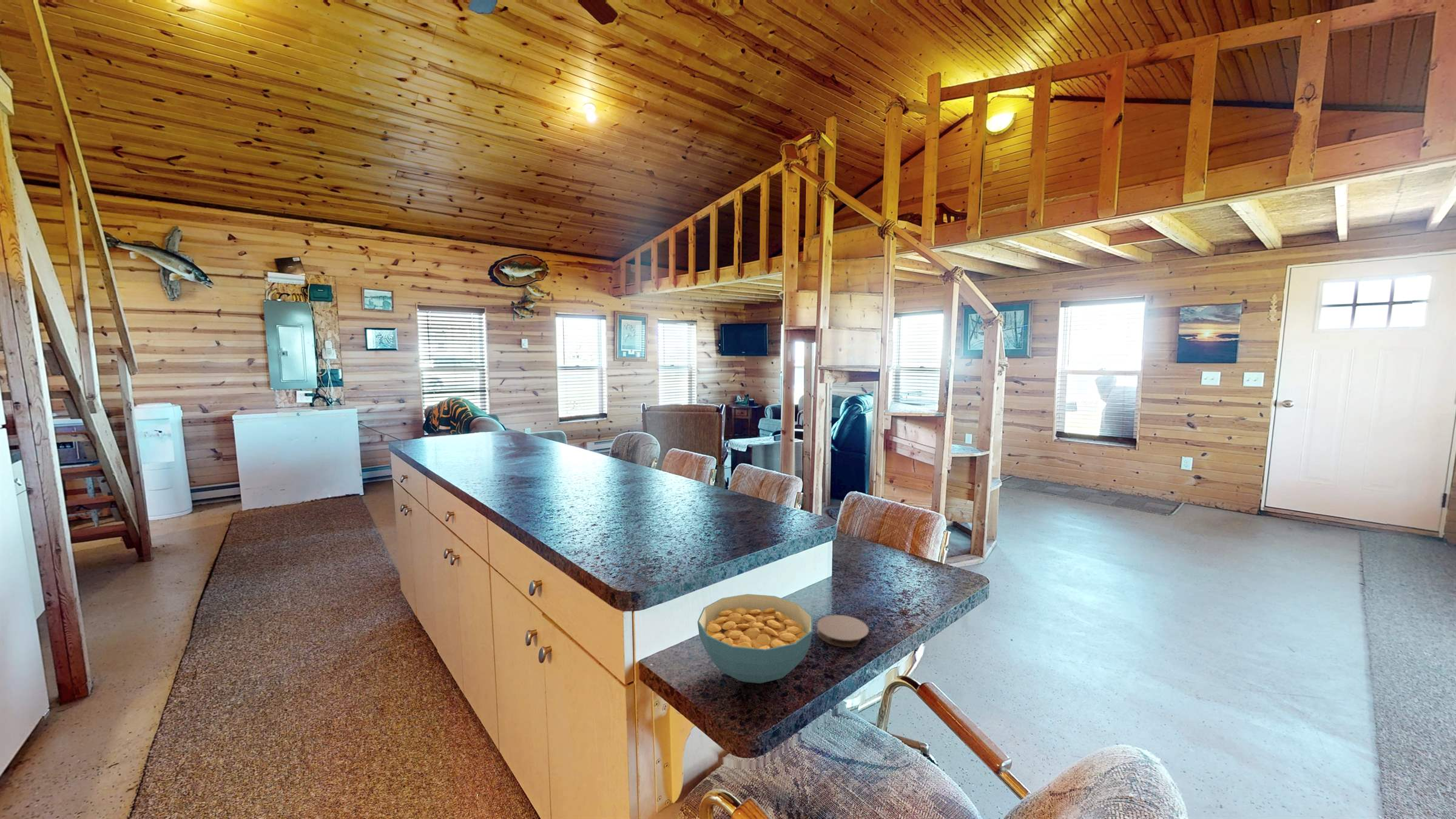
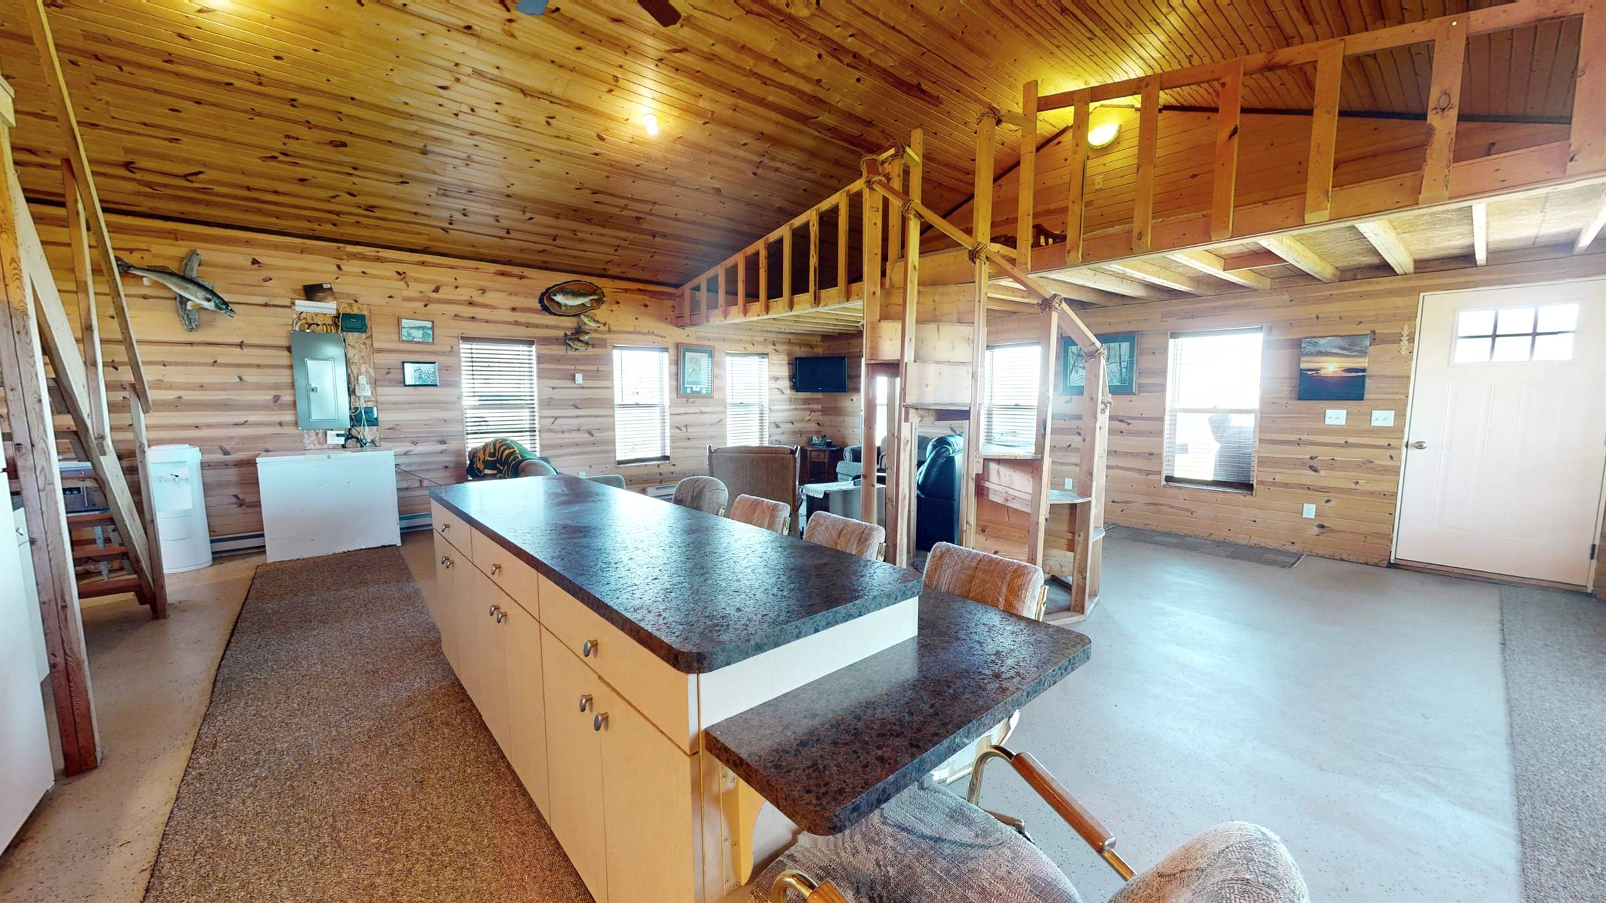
- coaster [816,615,869,648]
- cereal bowl [697,593,813,684]
